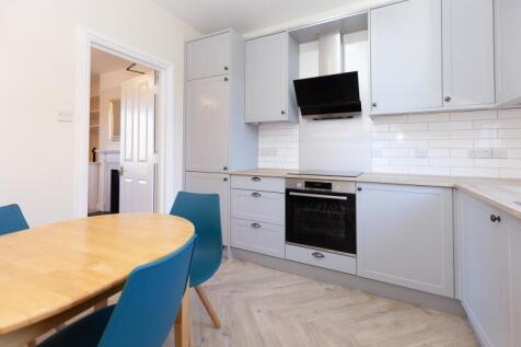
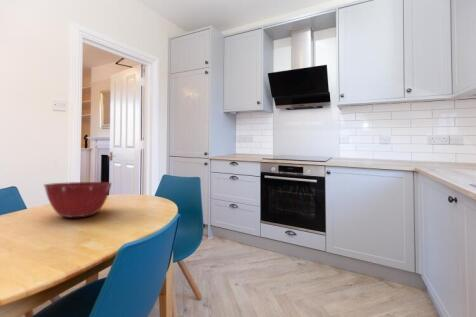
+ mixing bowl [43,181,113,218]
